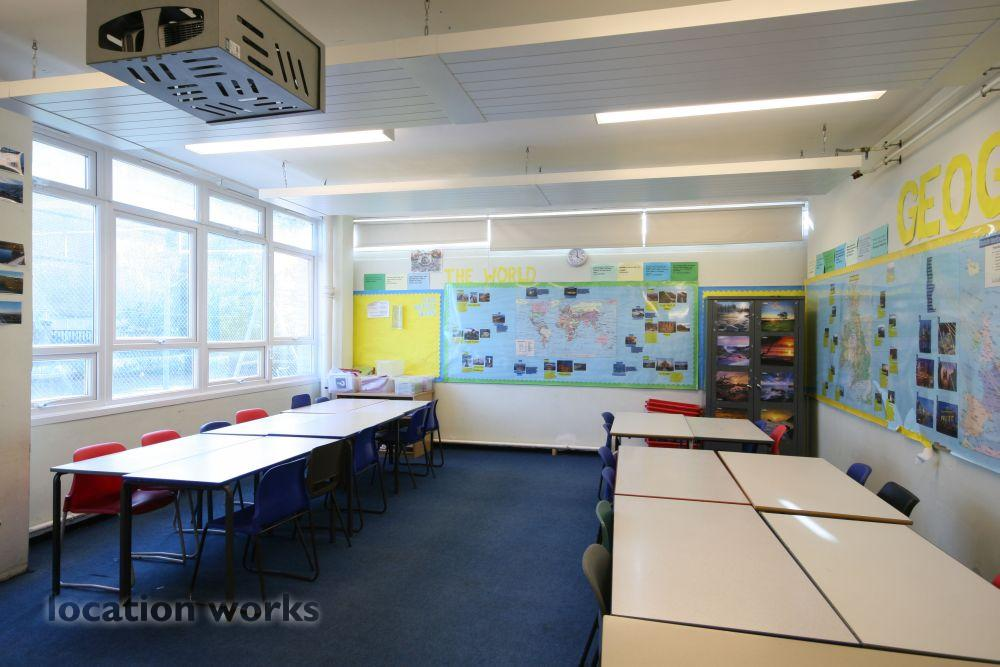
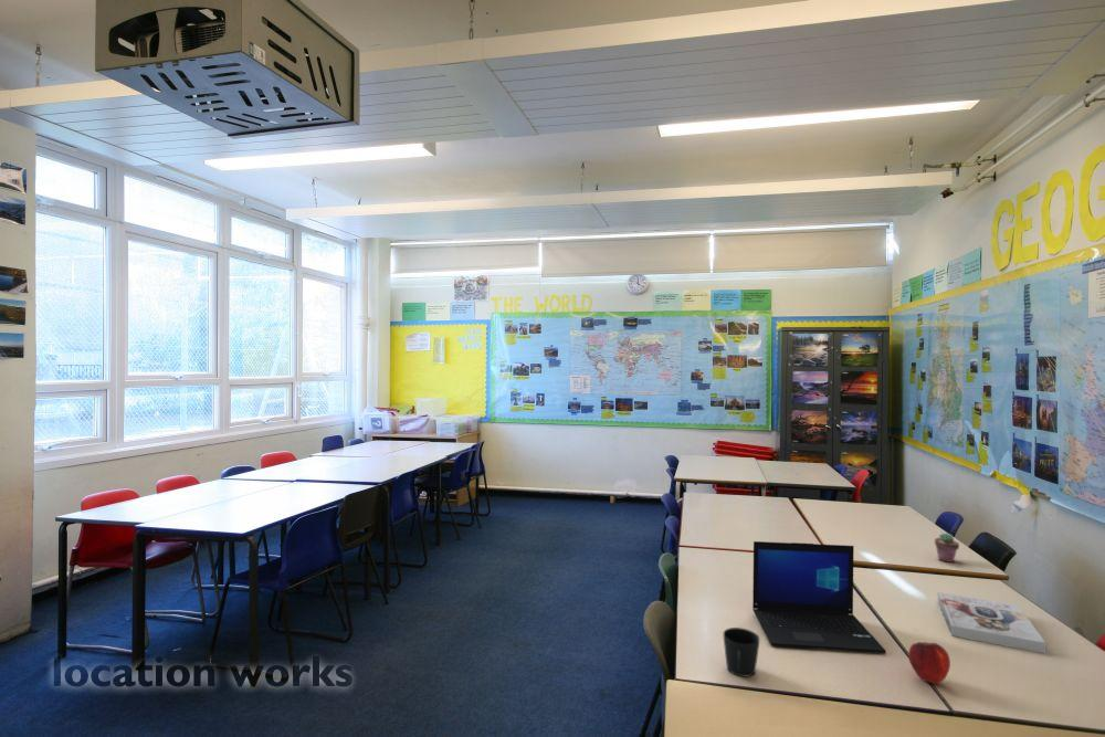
+ book [936,591,1048,654]
+ laptop [751,540,887,654]
+ potted succulent [934,531,960,564]
+ cup [723,627,760,677]
+ apple [907,641,951,685]
